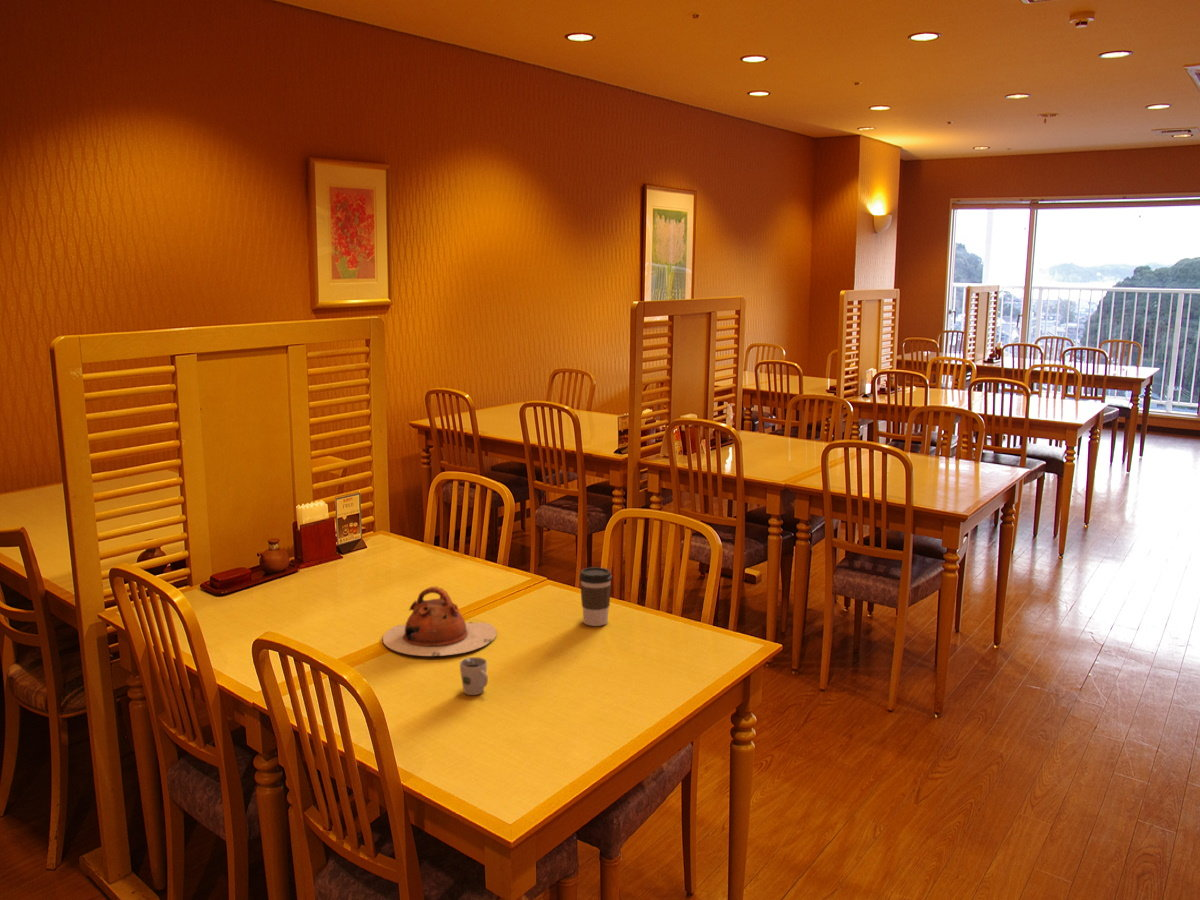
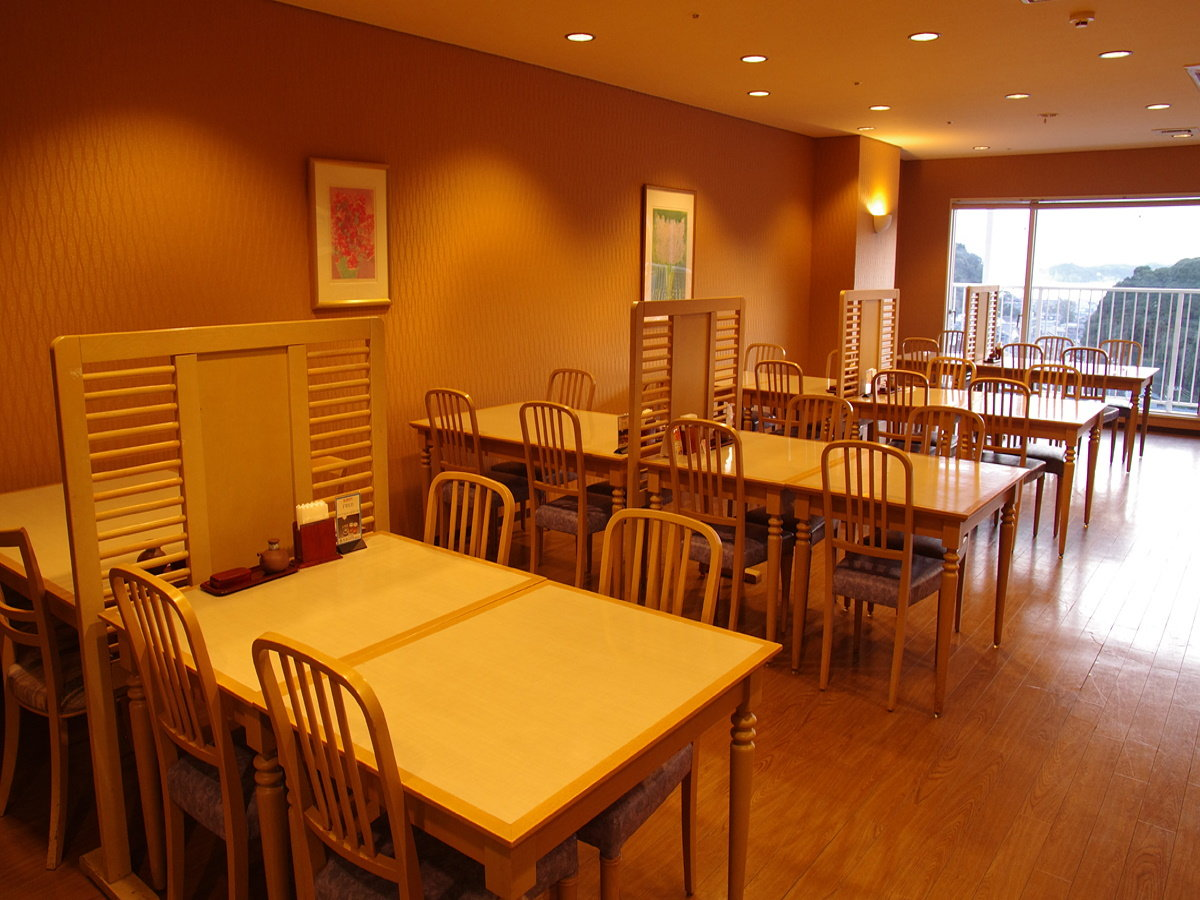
- teapot [382,586,498,657]
- coffee cup [578,566,613,627]
- cup [459,656,489,696]
